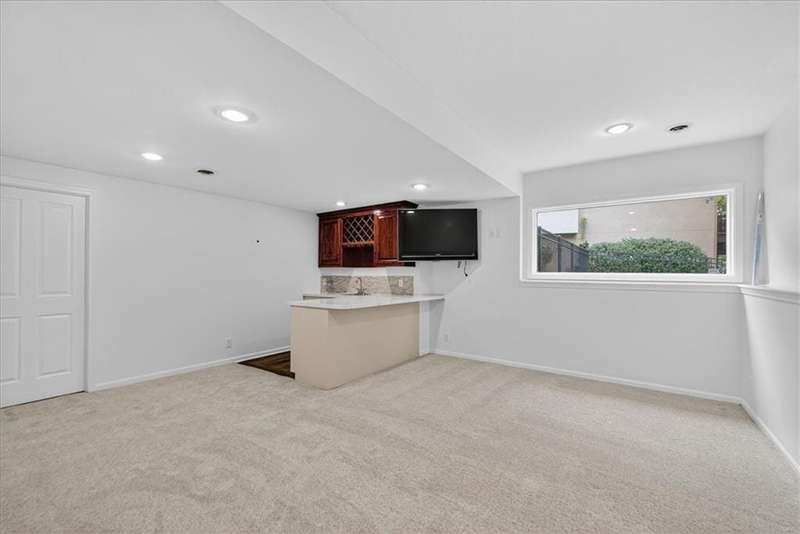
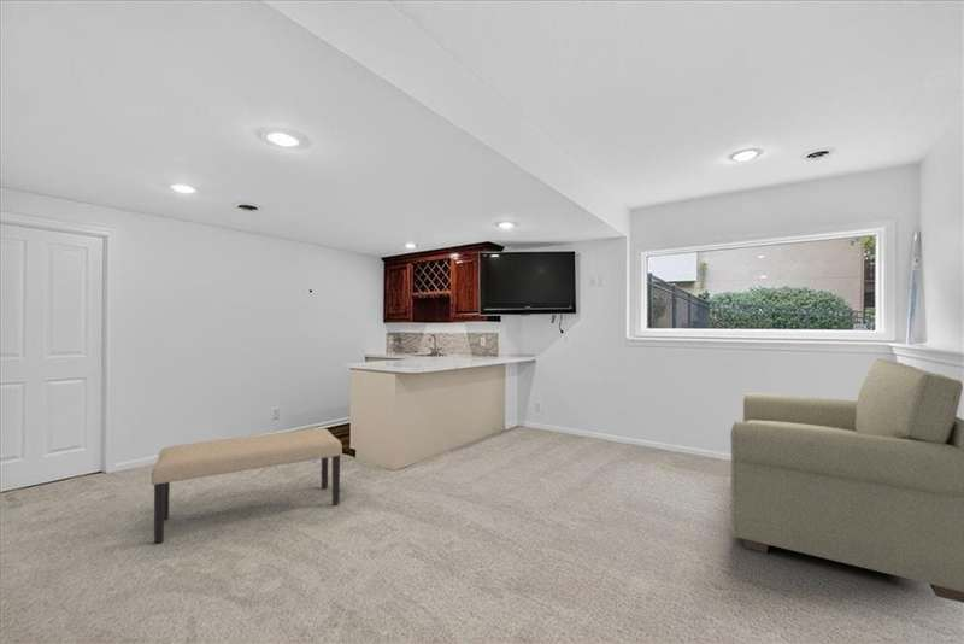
+ bench [151,427,343,544]
+ sofa [729,357,964,604]
